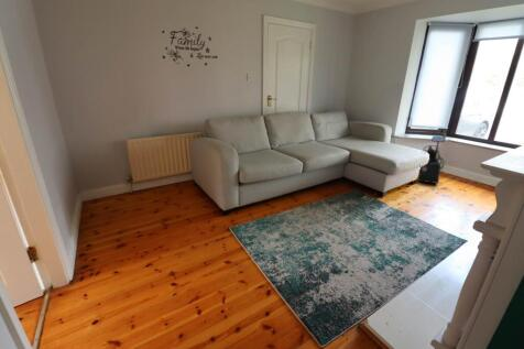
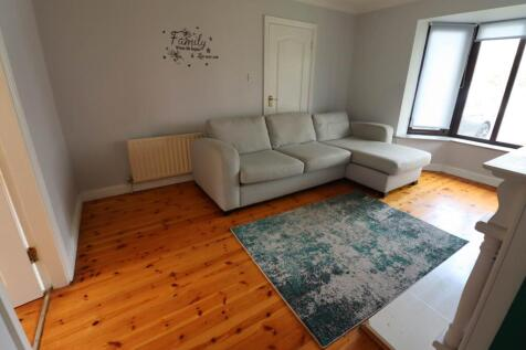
- vacuum cleaner [416,132,448,185]
